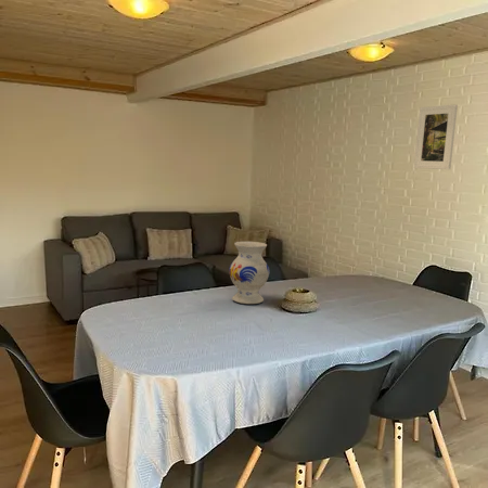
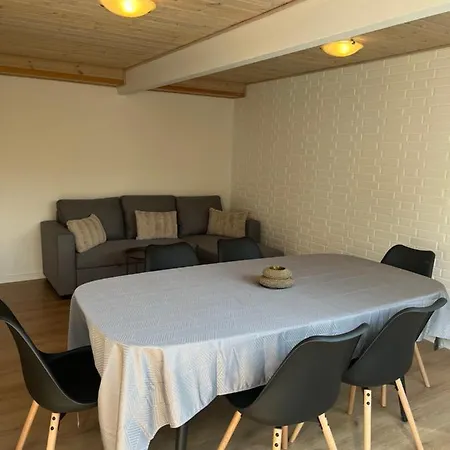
- vase [228,241,271,305]
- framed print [413,104,459,170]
